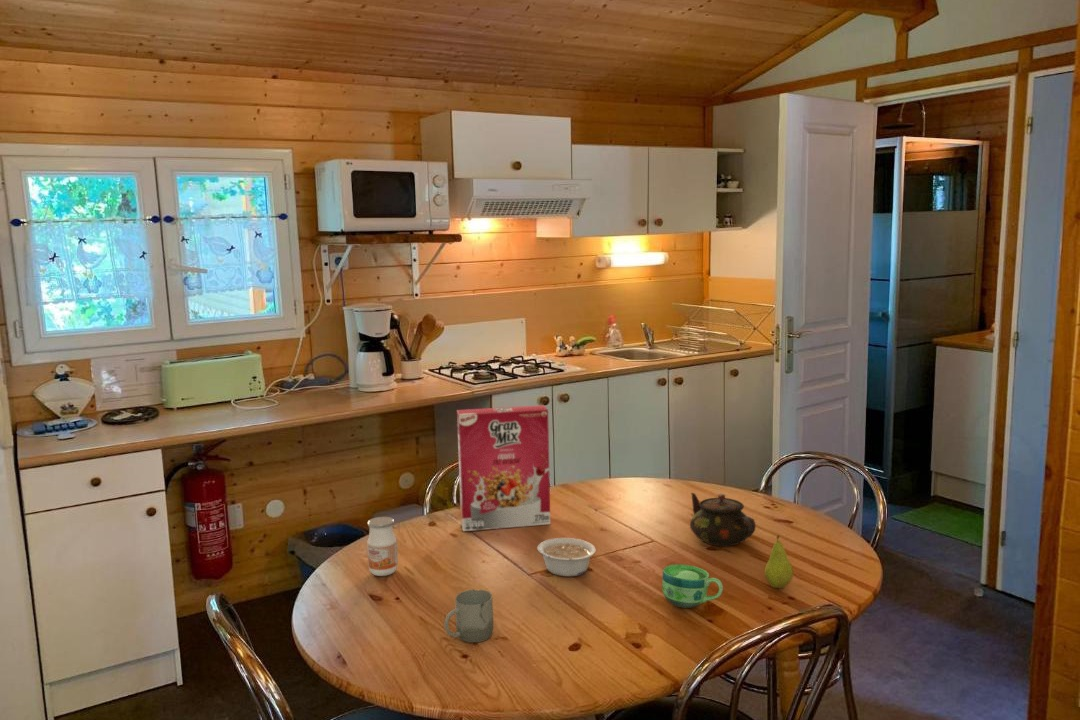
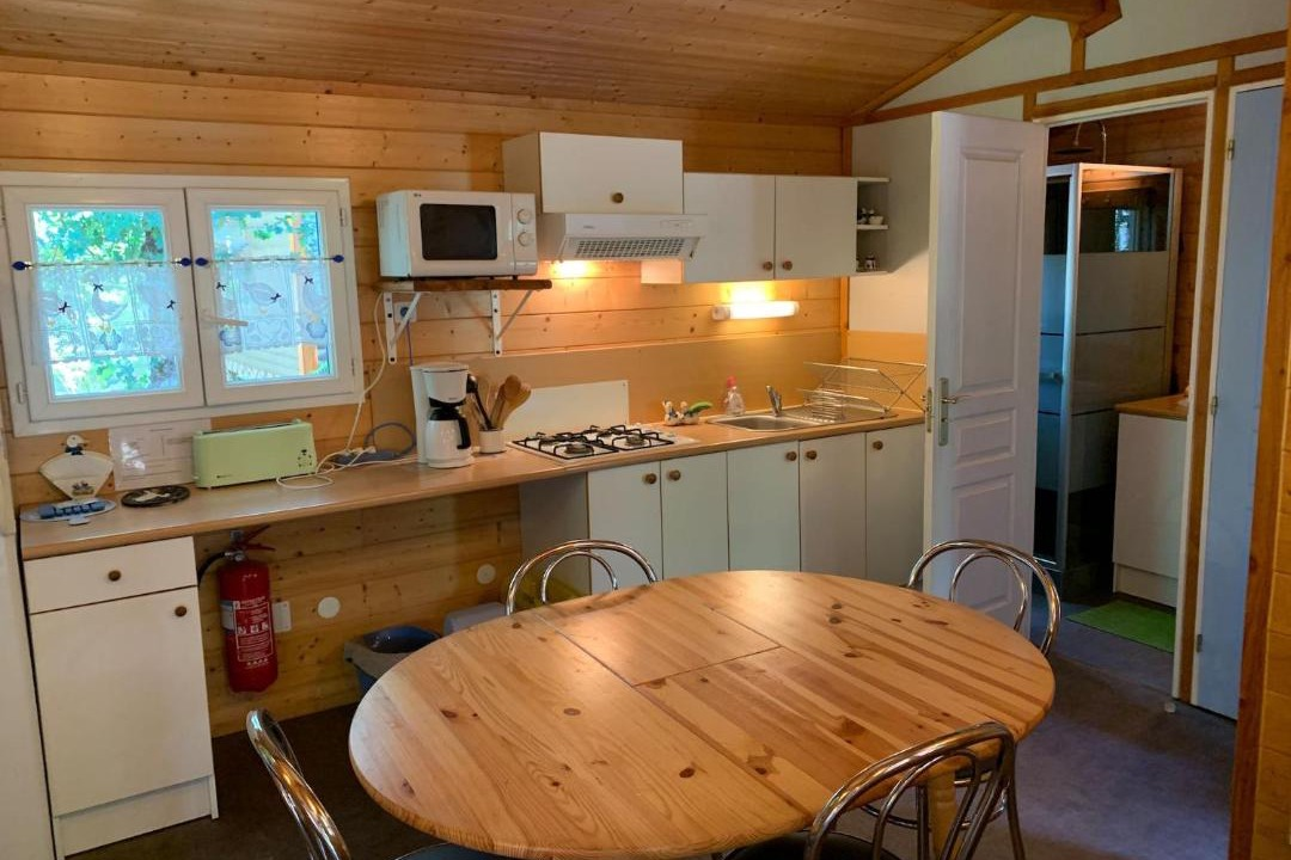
- teapot [689,492,757,547]
- cup [444,589,494,643]
- cup [661,564,724,609]
- fruit [764,534,794,589]
- jam jar [366,516,399,577]
- cereal box [456,404,551,532]
- legume [536,537,597,577]
